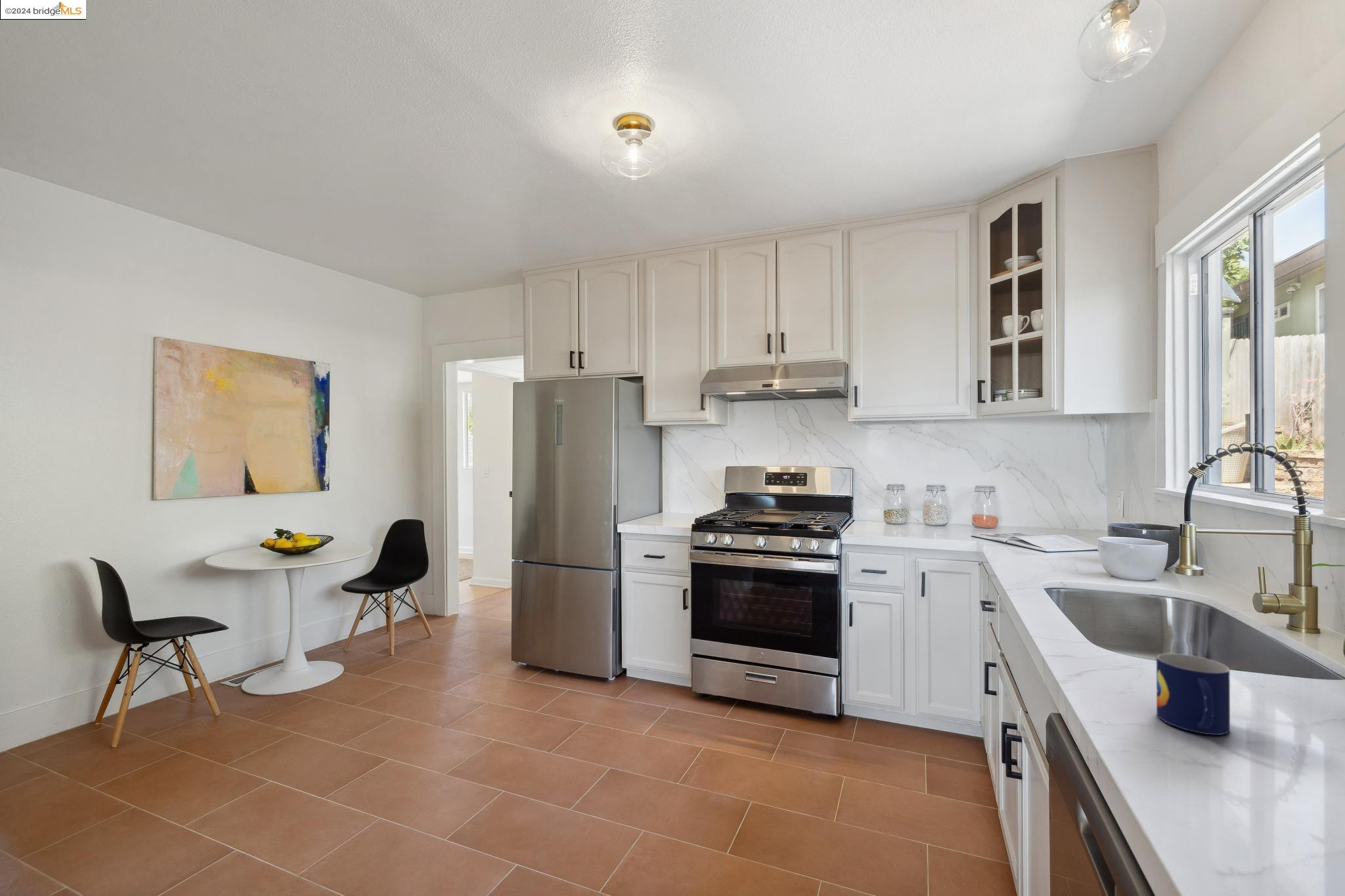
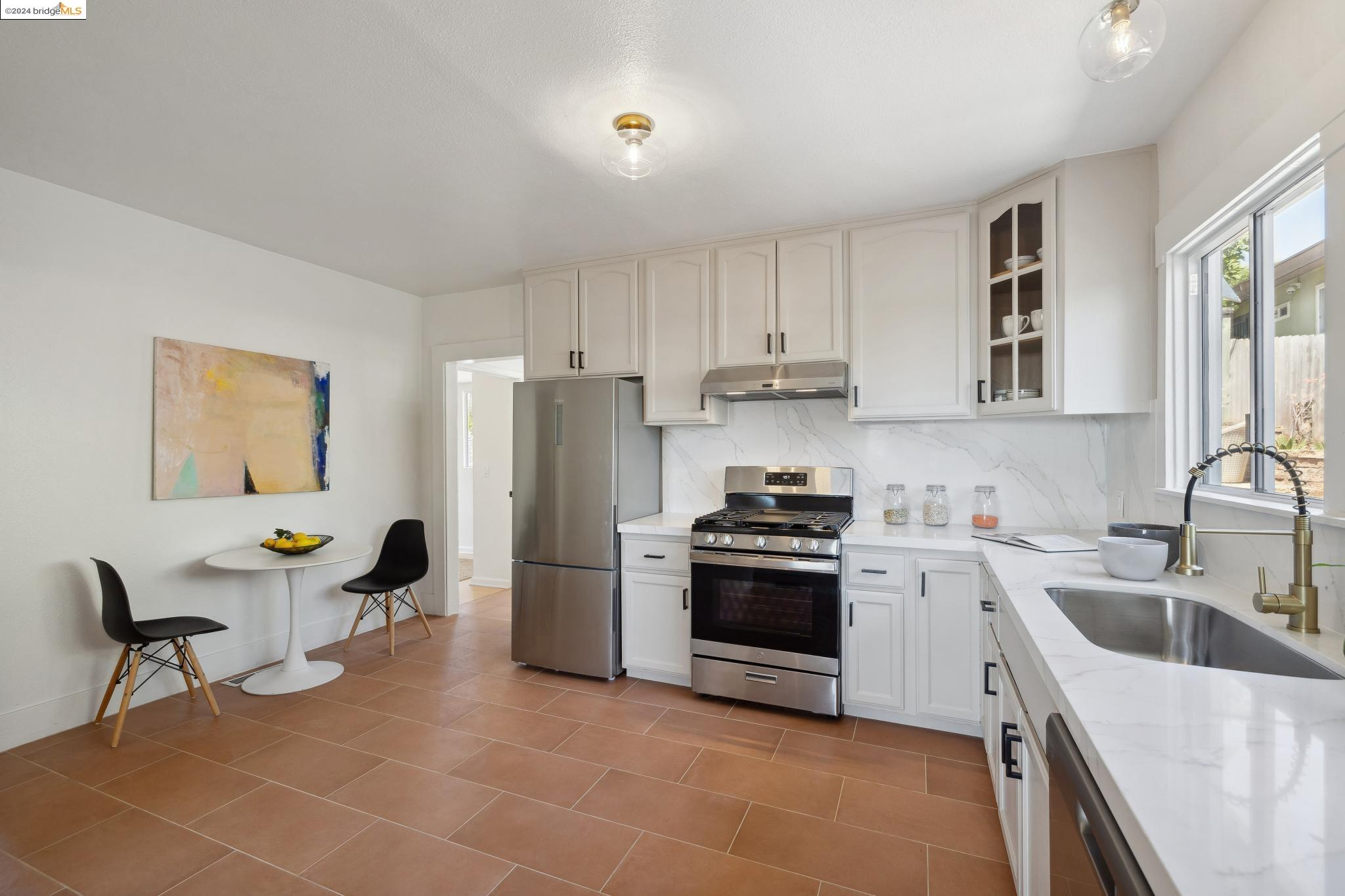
- mug [1156,652,1231,736]
